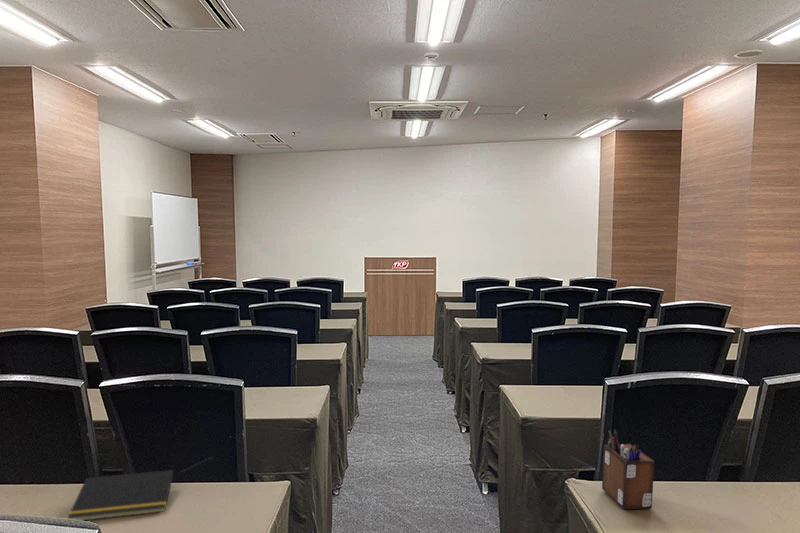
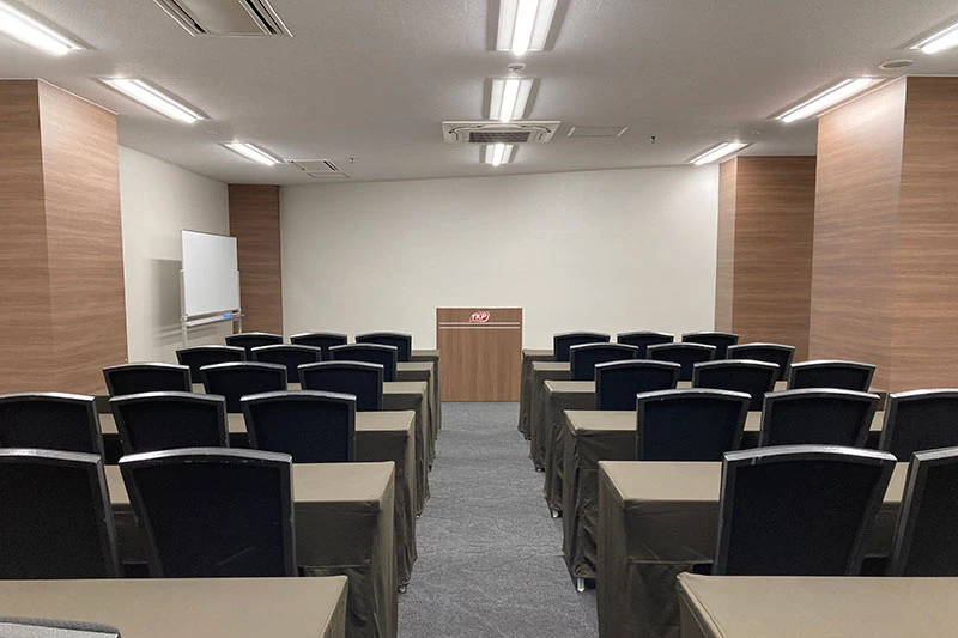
- notepad [67,469,175,522]
- desk organizer [601,428,655,510]
